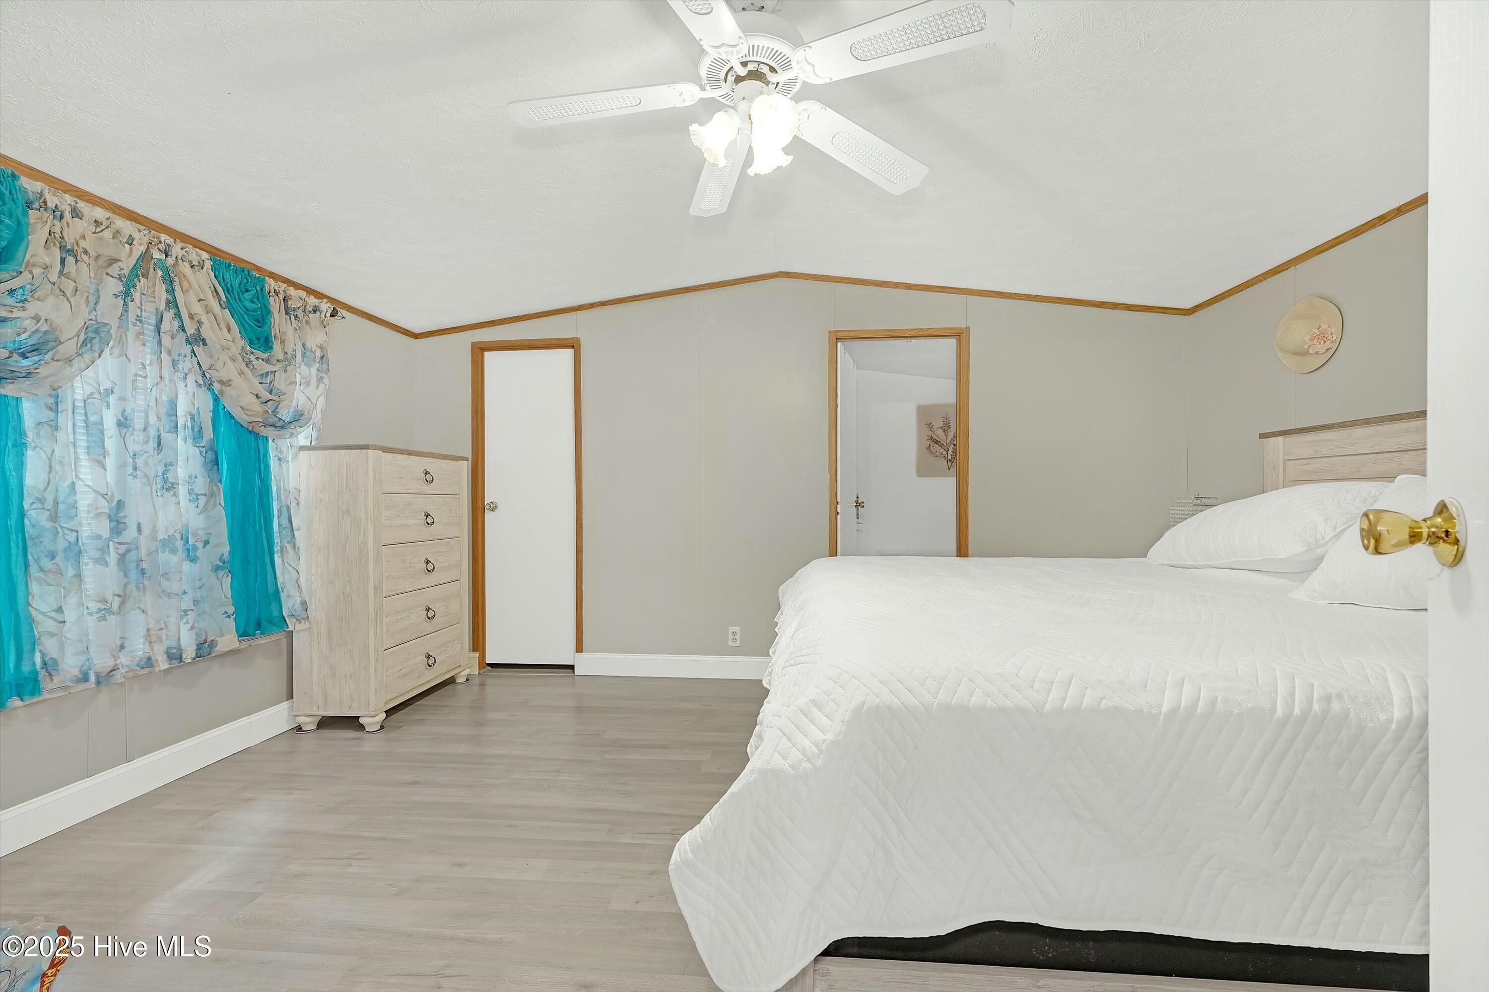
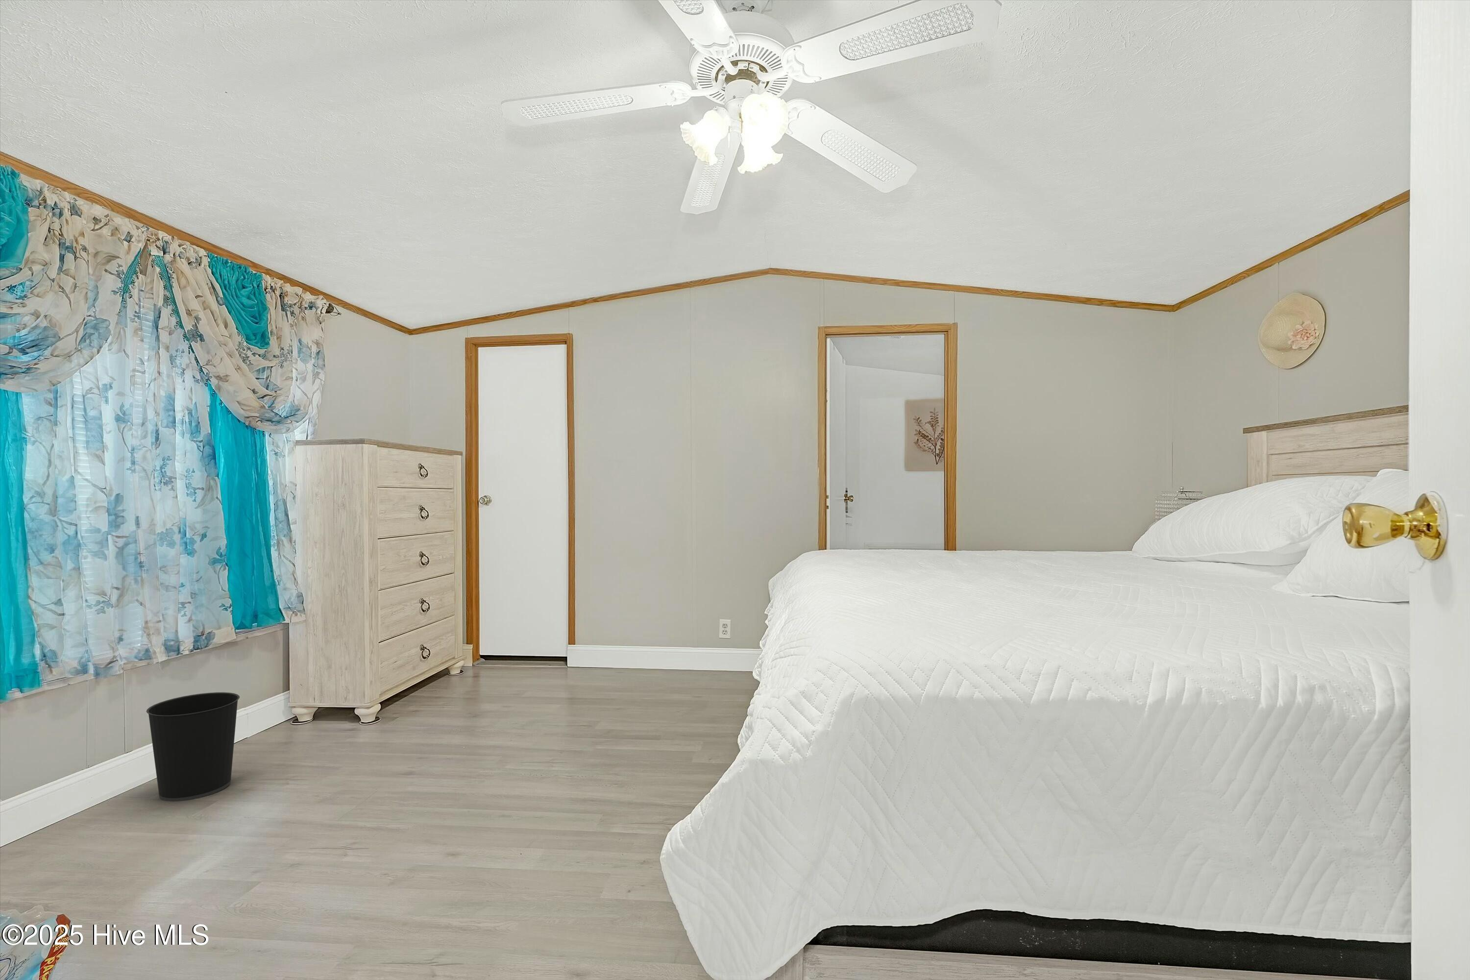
+ wastebasket [147,692,241,802]
